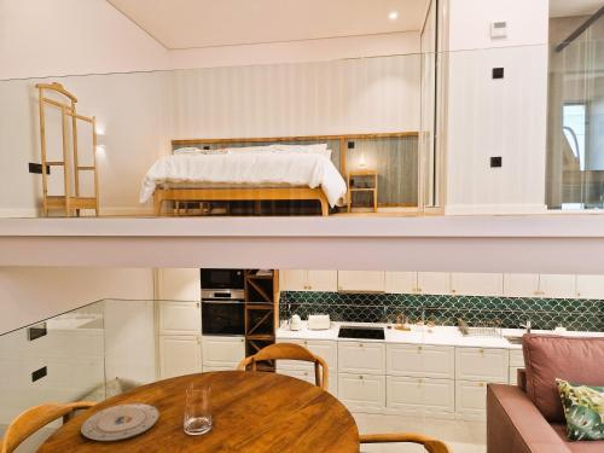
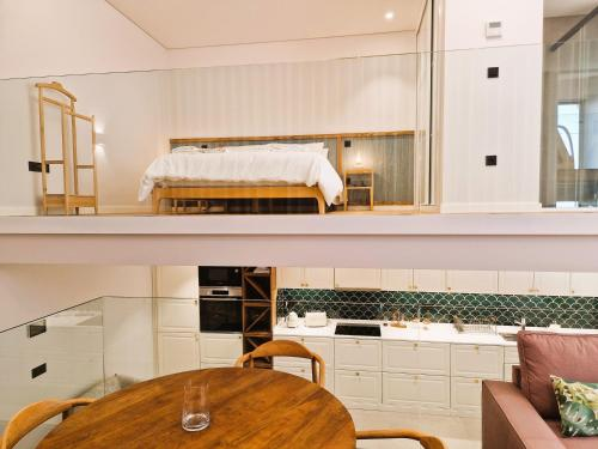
- plate [80,402,161,442]
